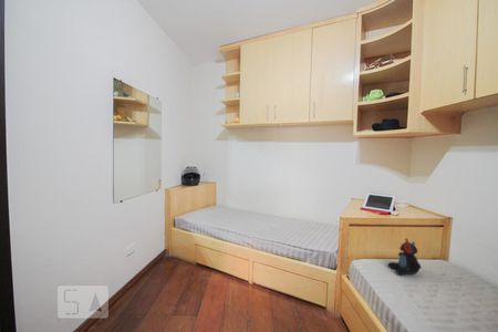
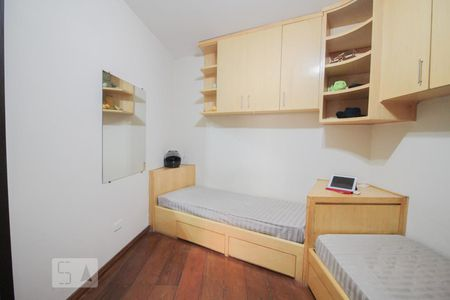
- teddy bear [387,237,422,277]
